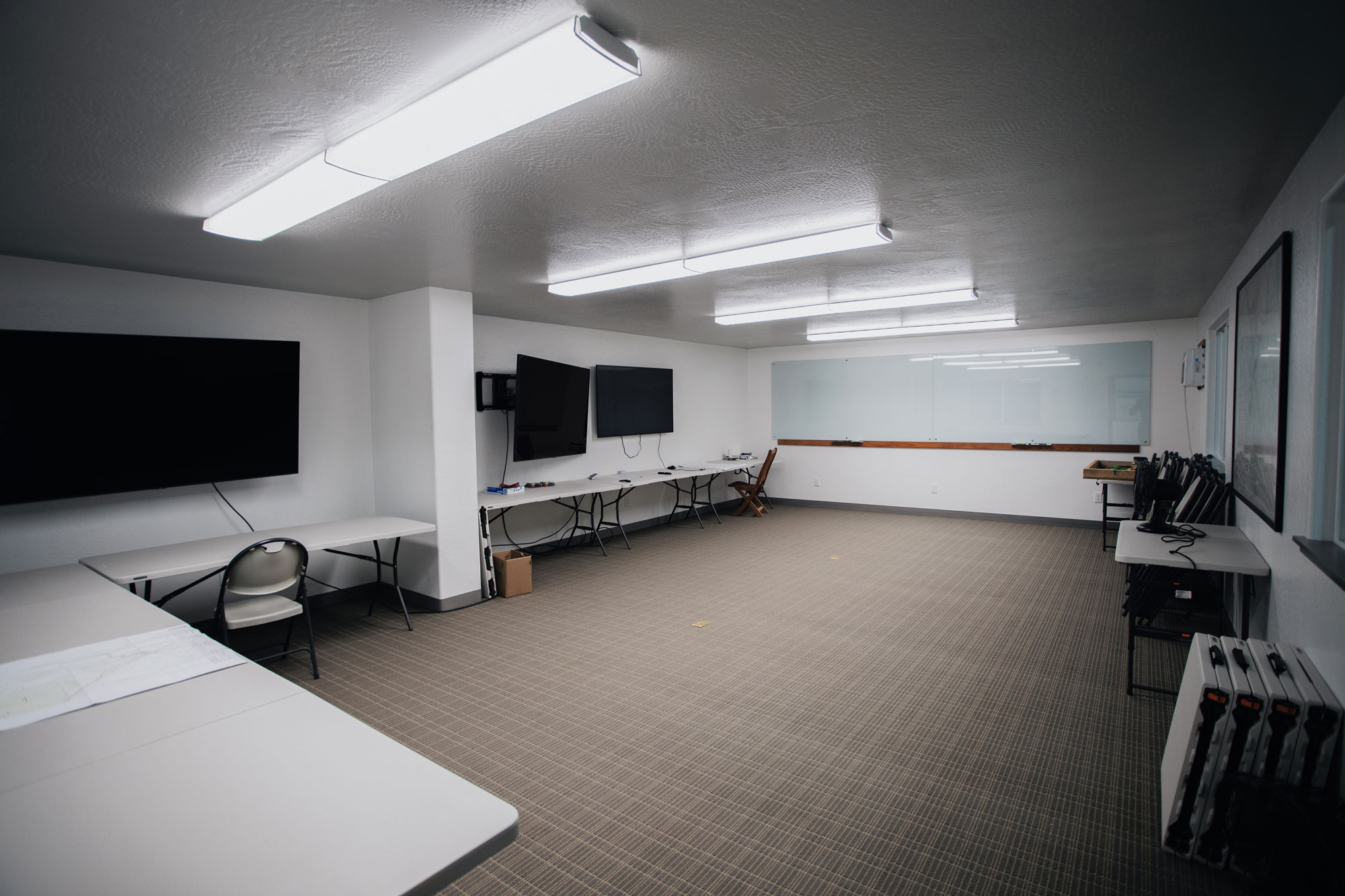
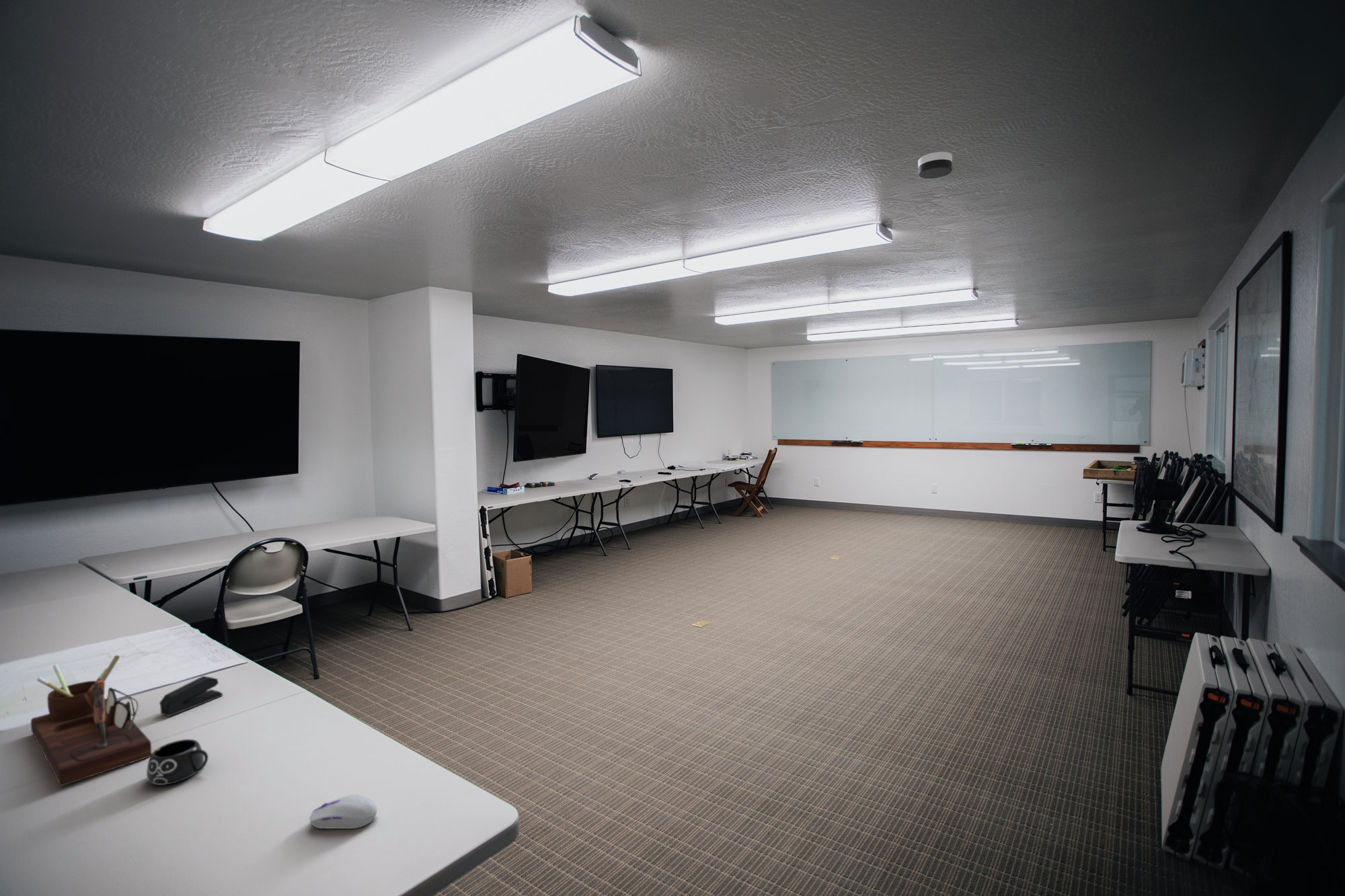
+ mug [146,739,209,786]
+ computer mouse [309,794,378,829]
+ desk organizer [30,655,152,787]
+ stapler [159,676,223,717]
+ smoke detector [917,151,953,179]
